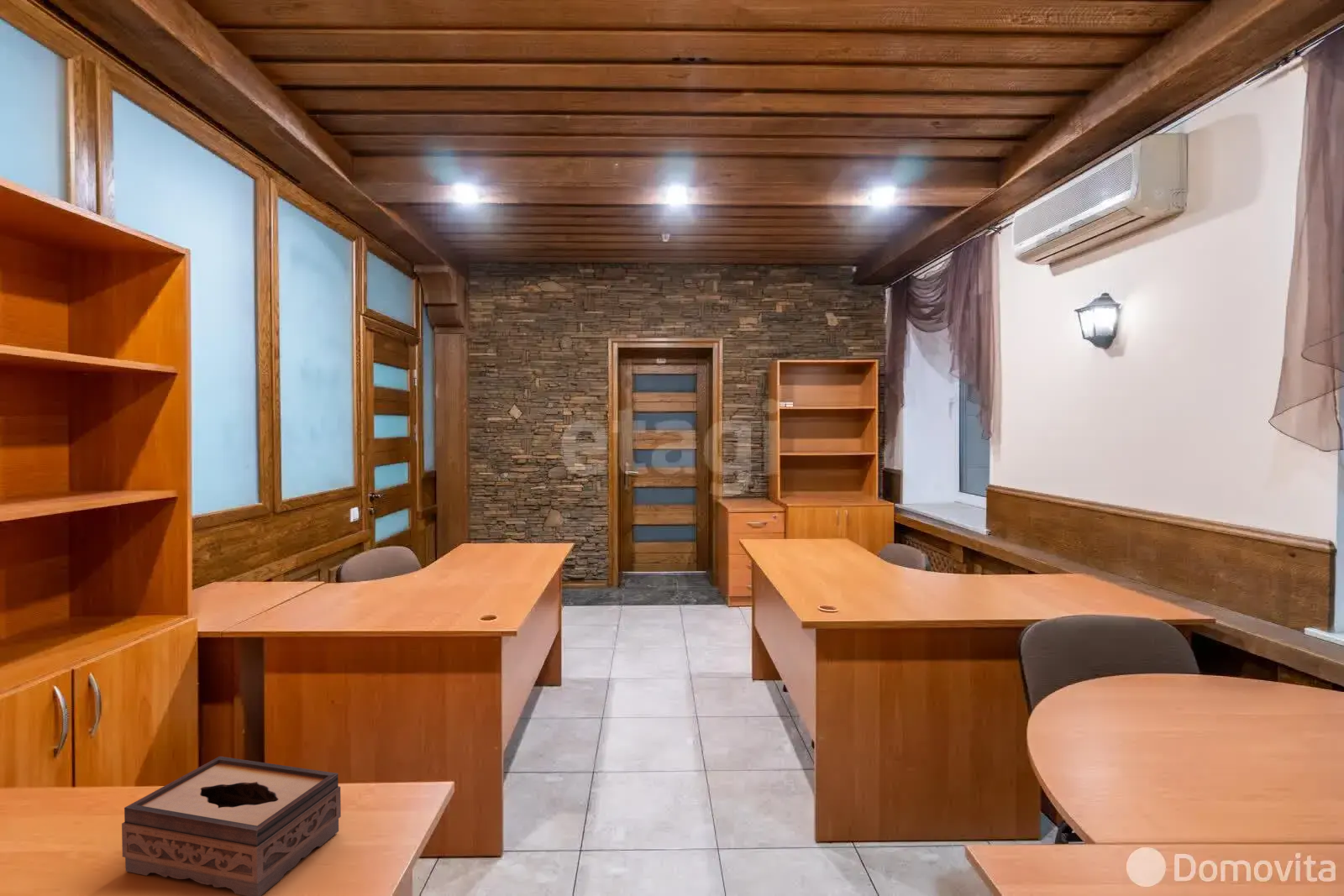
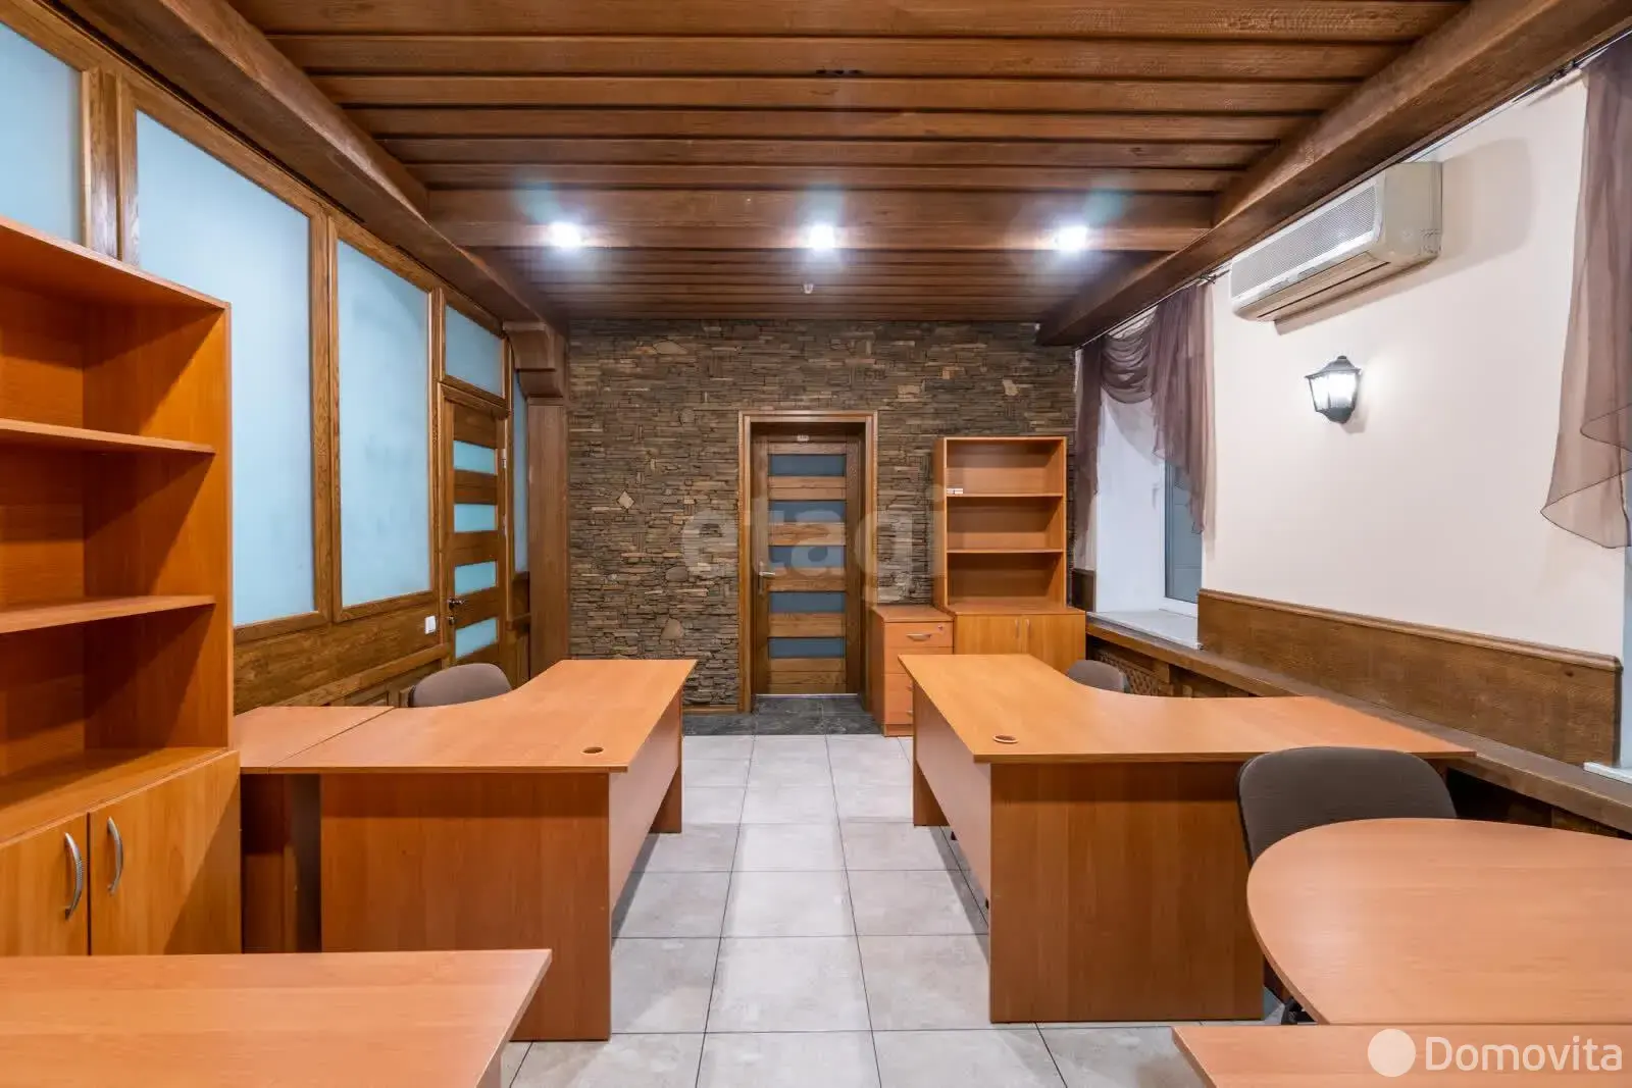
- tissue box [121,756,342,896]
